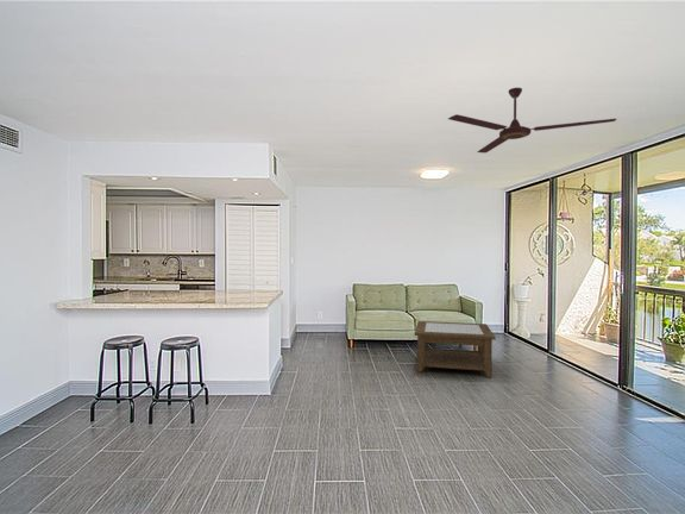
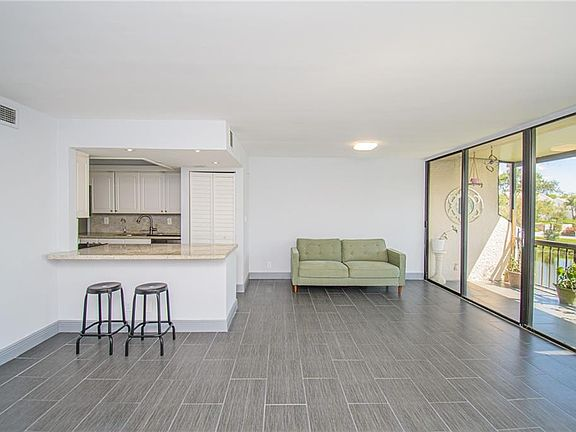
- ceiling fan [447,87,617,153]
- coffee table [414,320,497,378]
